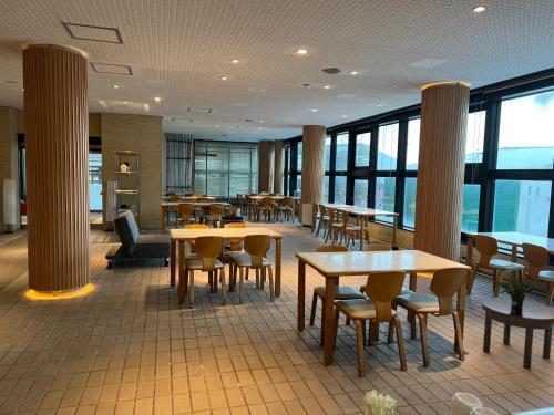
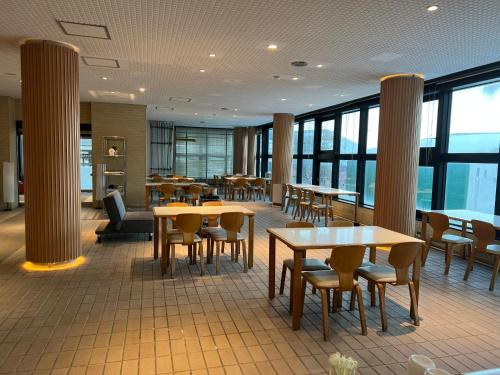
- side table [480,295,554,370]
- potted plant [492,270,535,308]
